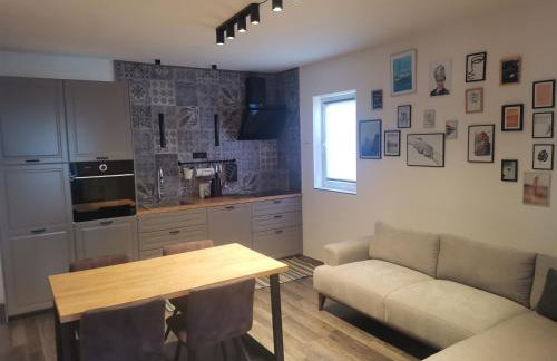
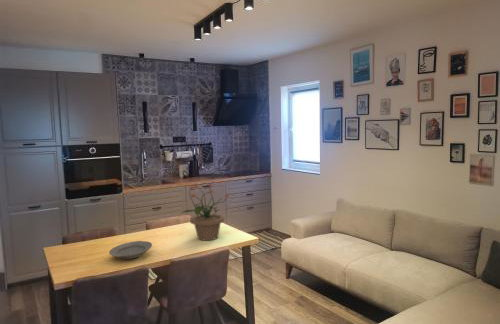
+ plate [108,240,153,260]
+ potted plant [181,182,230,241]
